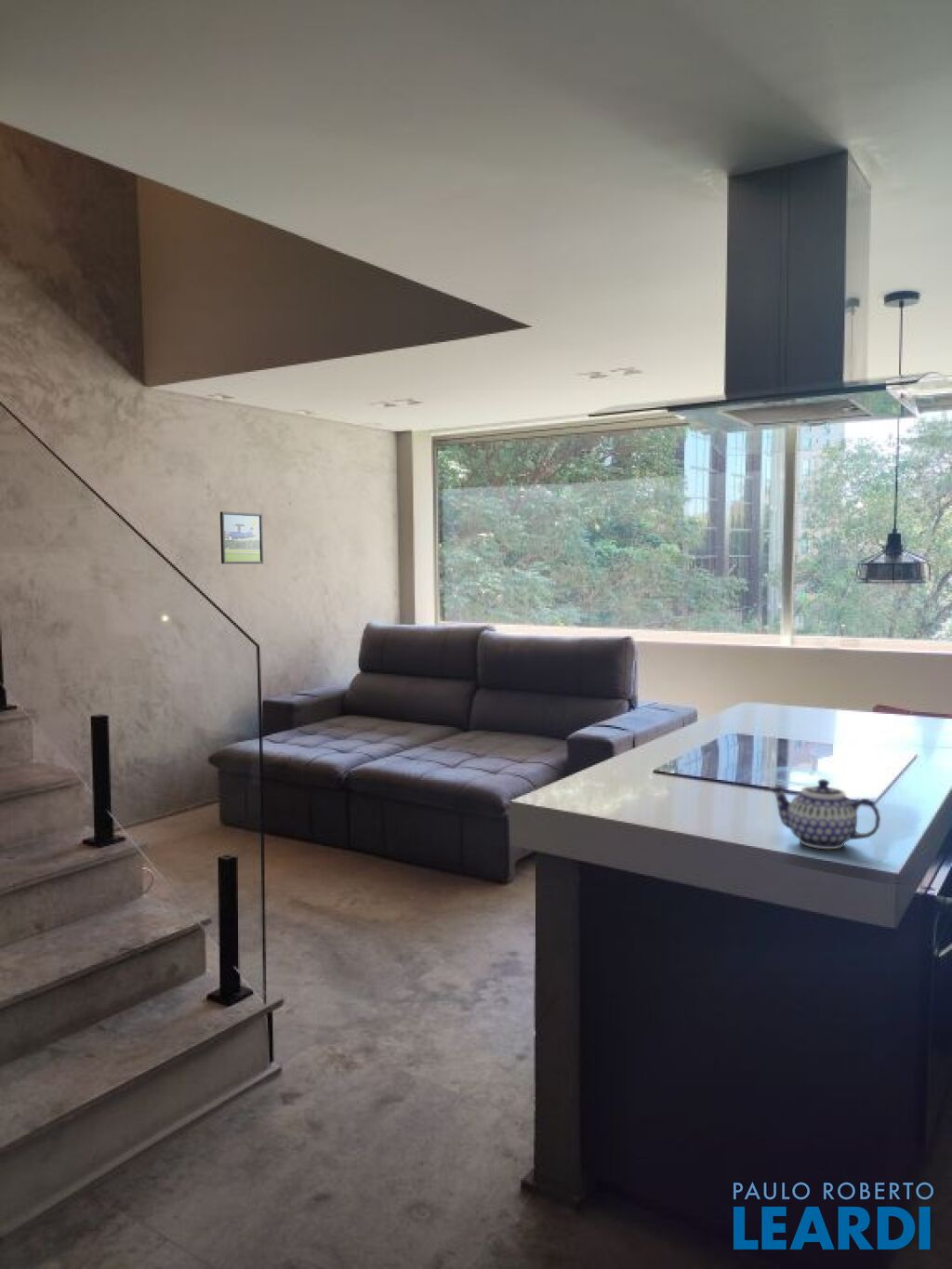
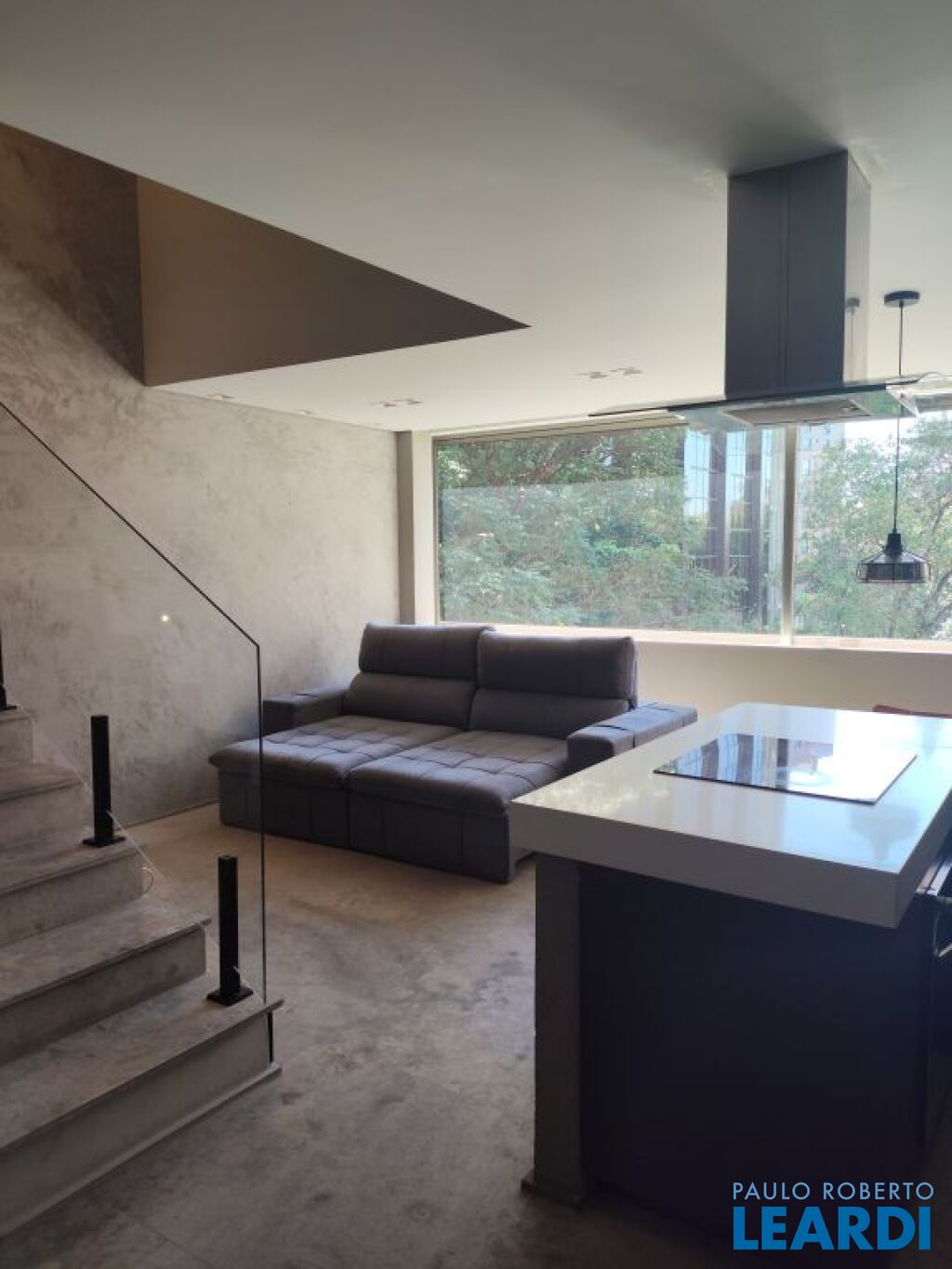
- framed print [219,510,264,564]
- teapot [768,778,881,850]
